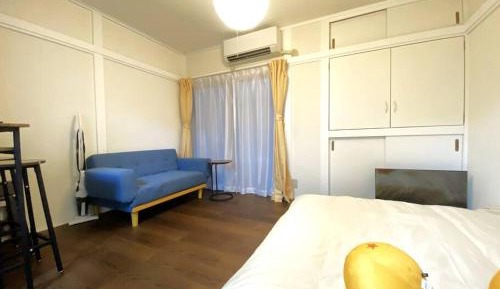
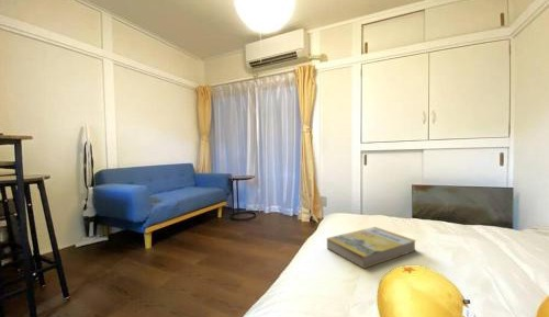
+ book [326,226,417,270]
